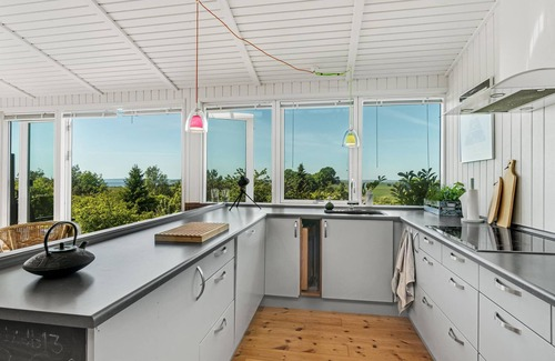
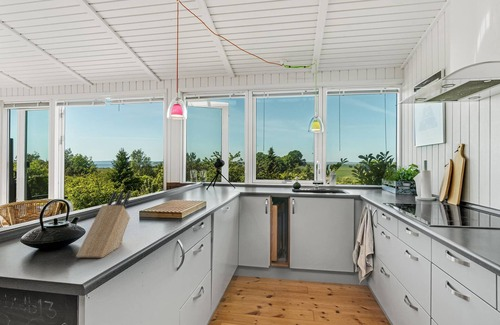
+ knife block [75,190,131,259]
